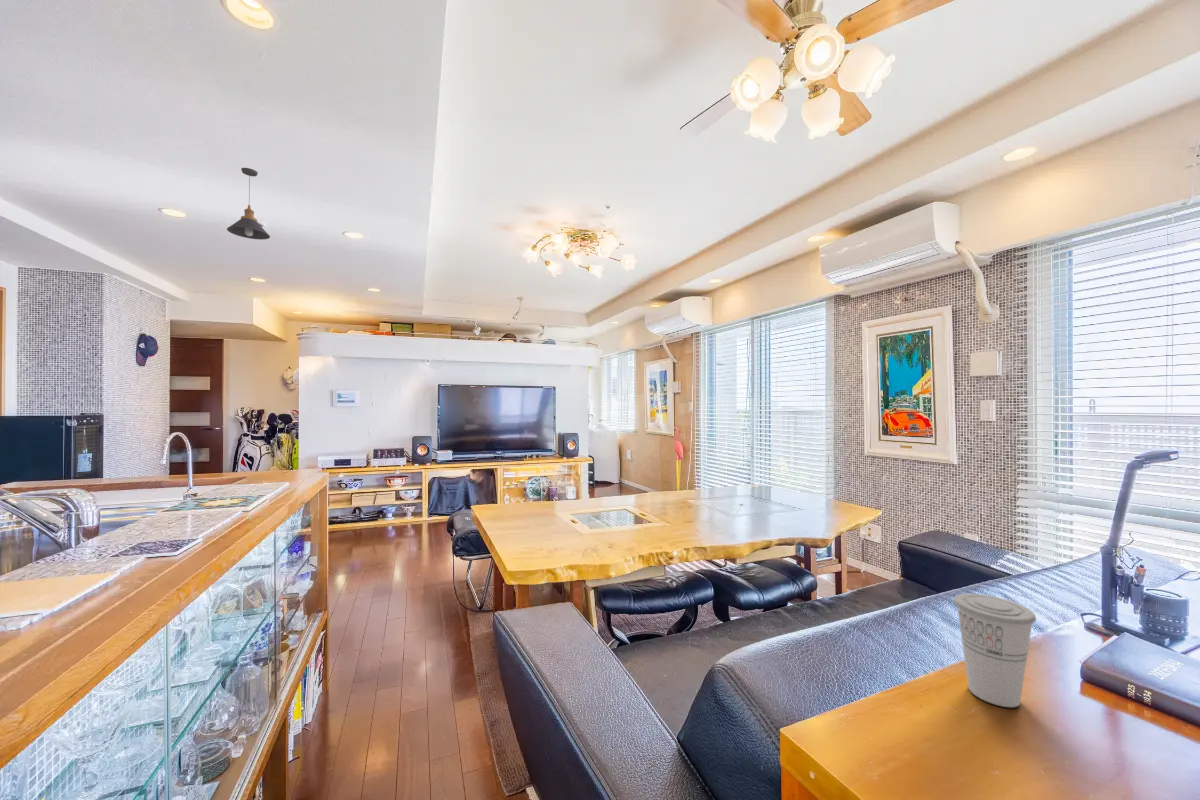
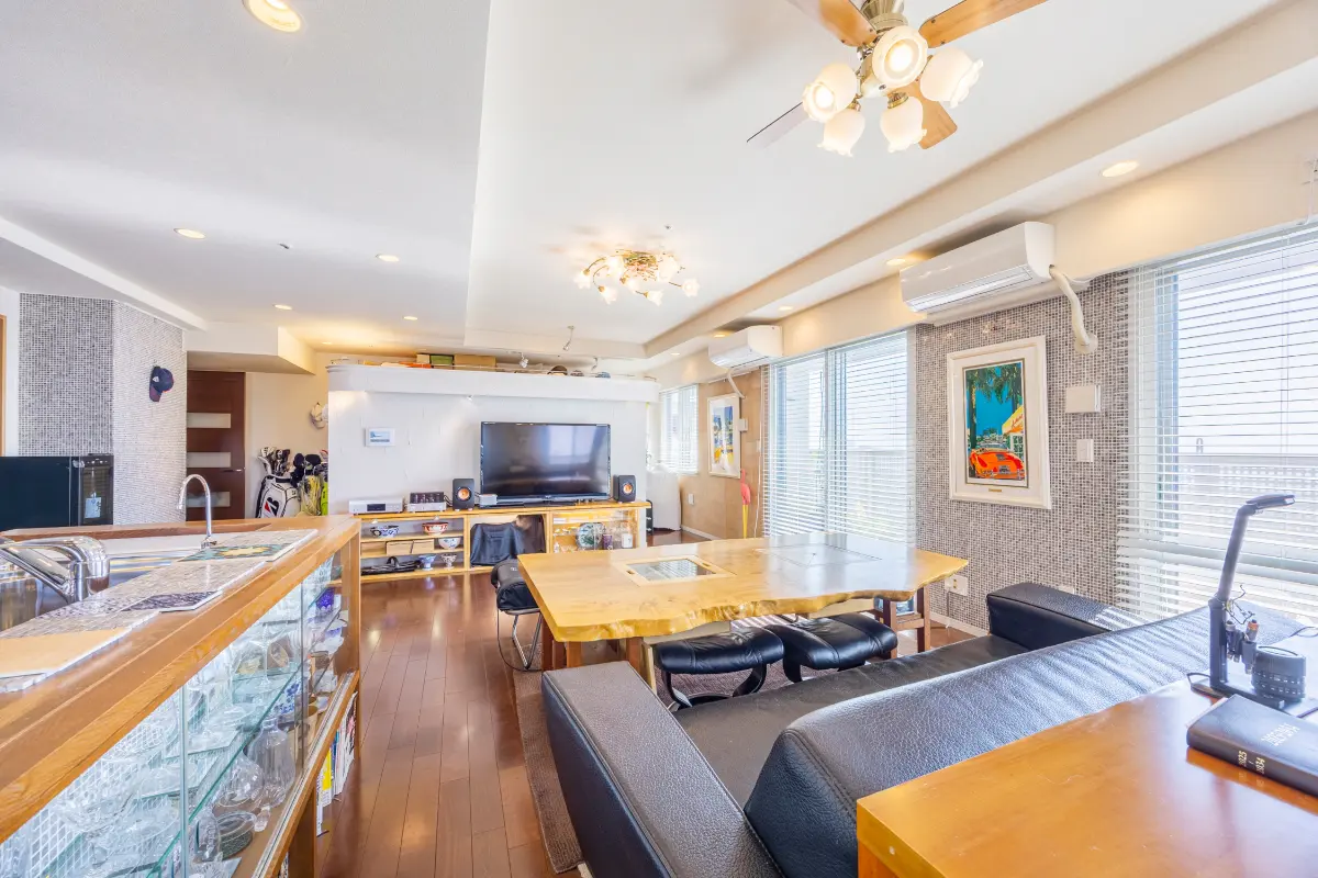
- cup [953,593,1037,708]
- pendant light [226,167,271,241]
